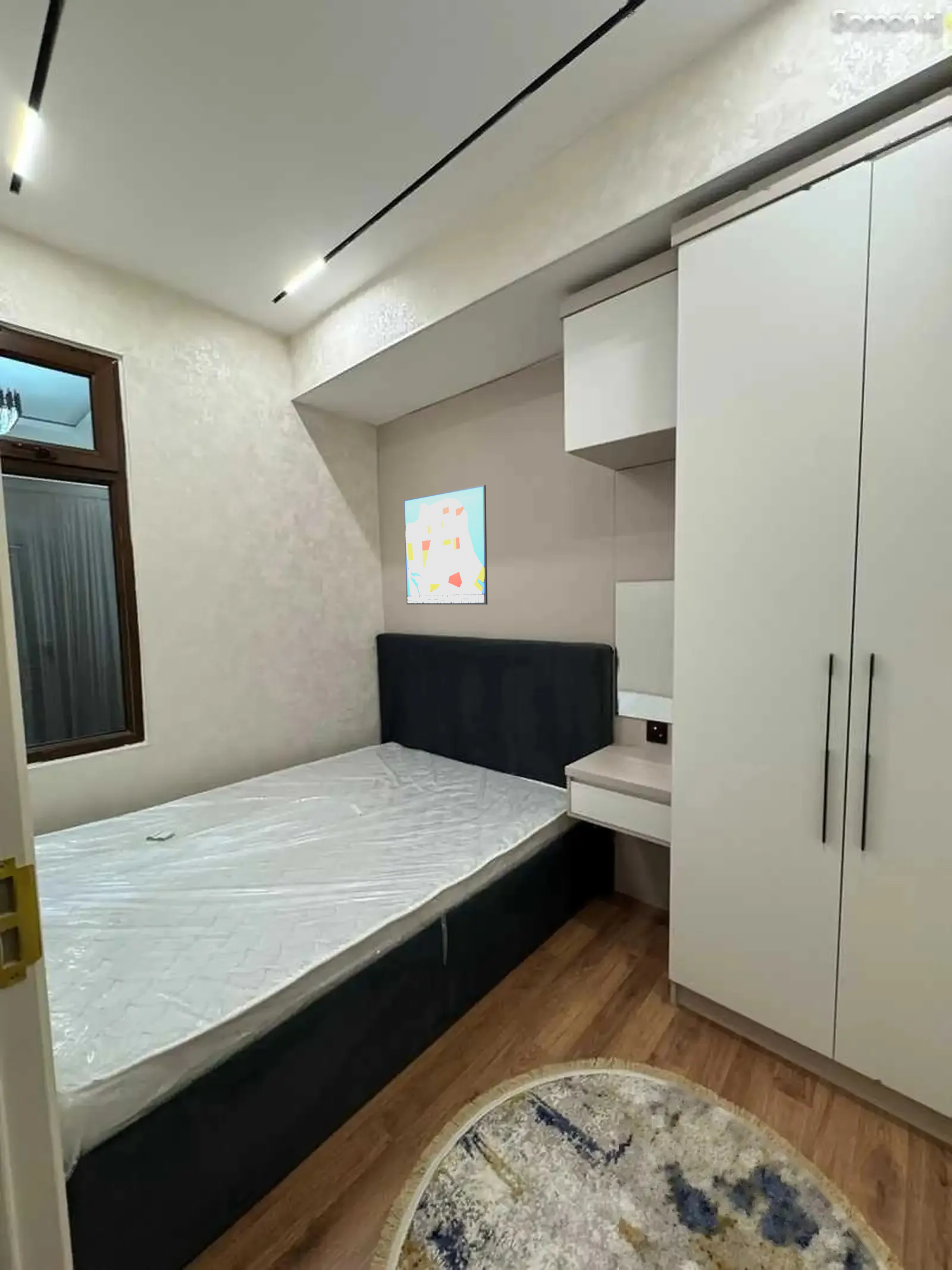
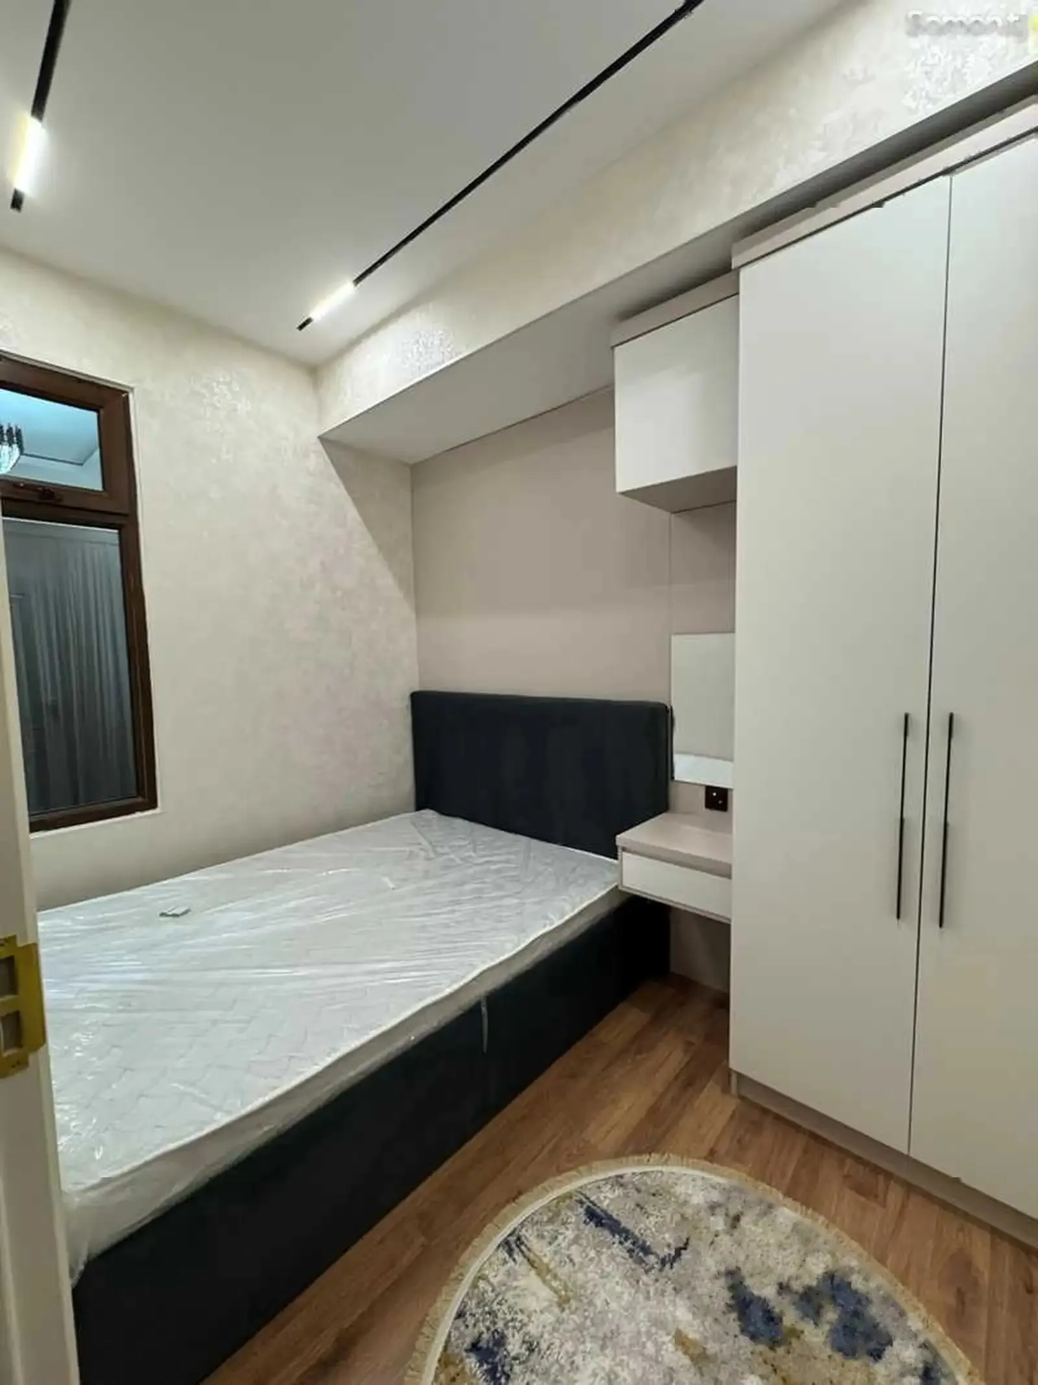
- wall art [403,484,488,605]
